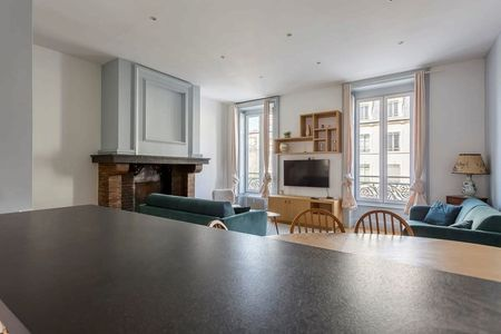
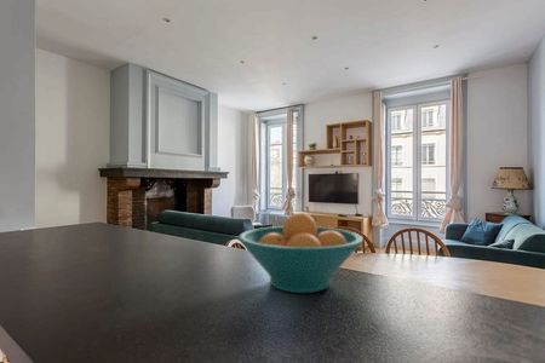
+ fruit bowl [237,212,365,294]
